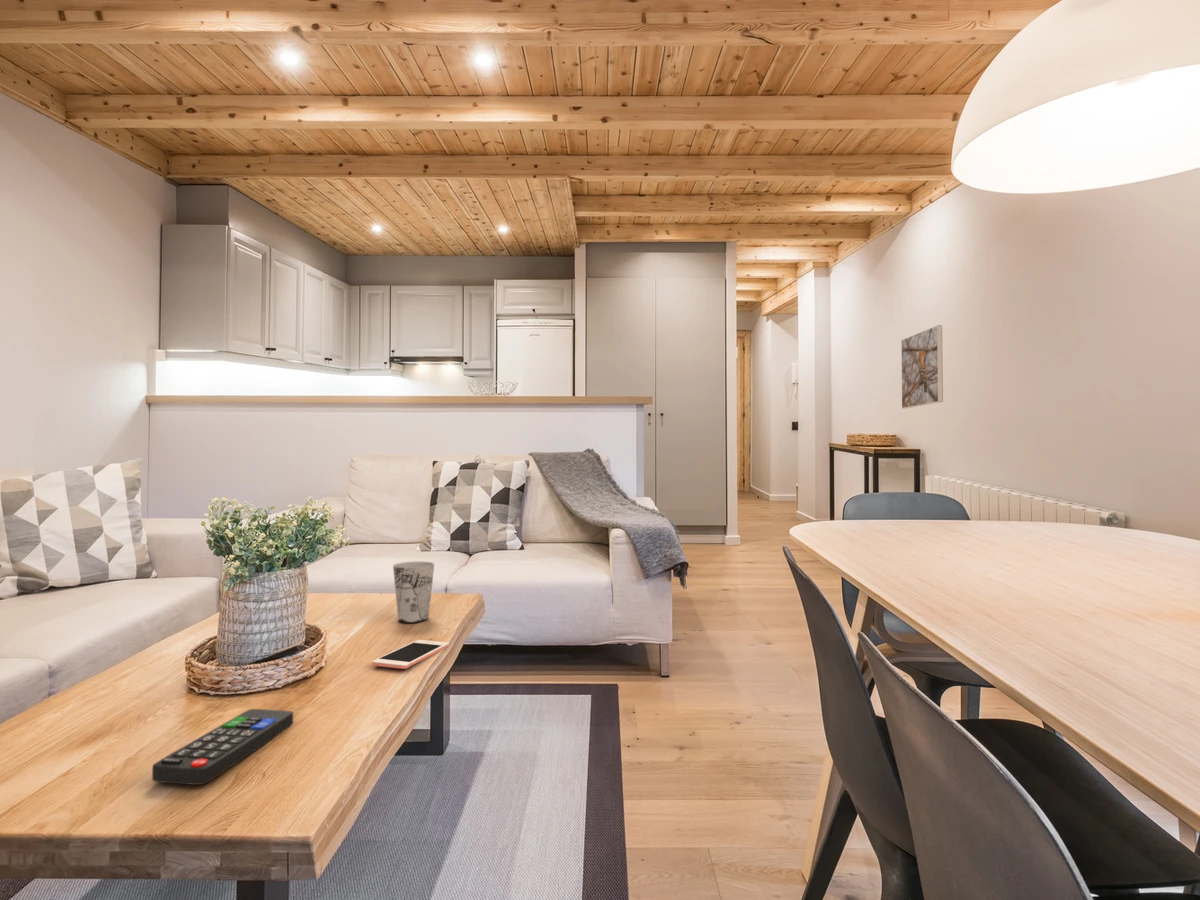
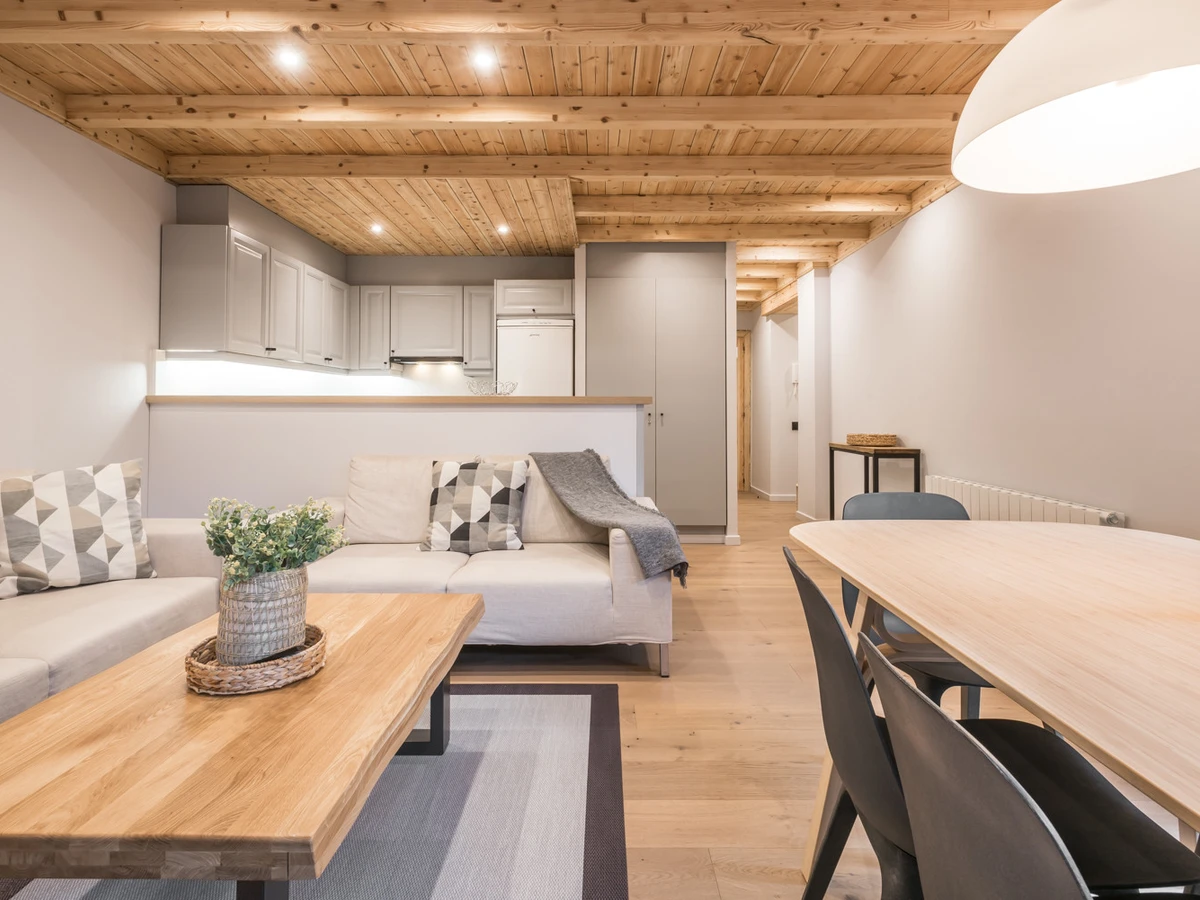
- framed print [900,324,944,409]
- remote control [151,708,294,786]
- cup [392,560,435,624]
- cell phone [371,639,450,670]
